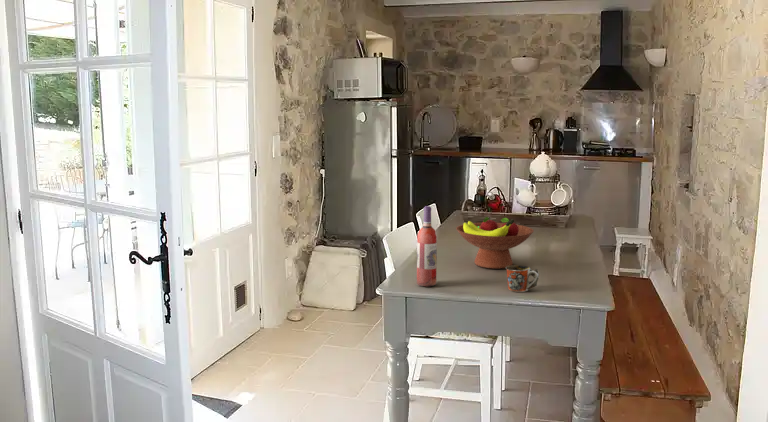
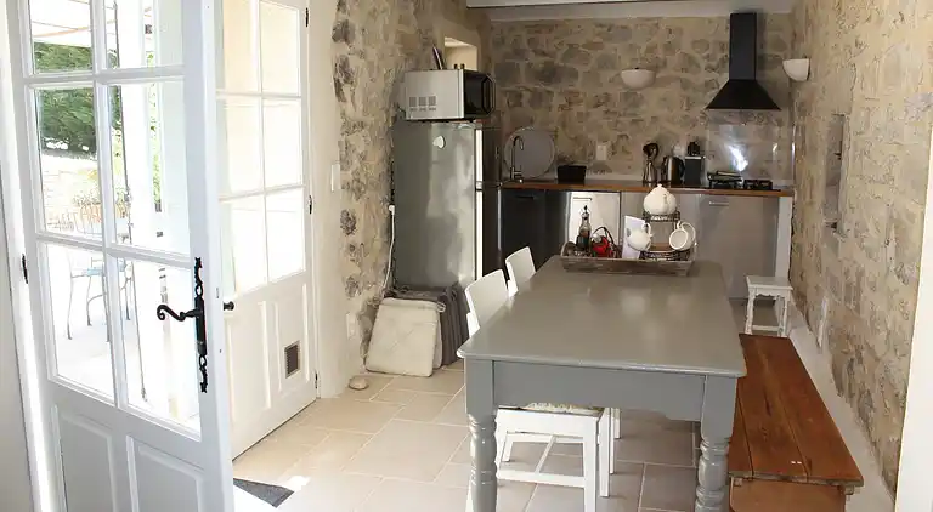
- mug [505,264,540,293]
- fruit bowl [455,216,535,270]
- wine bottle [416,205,438,287]
